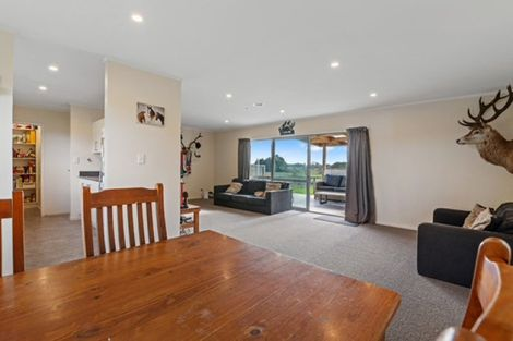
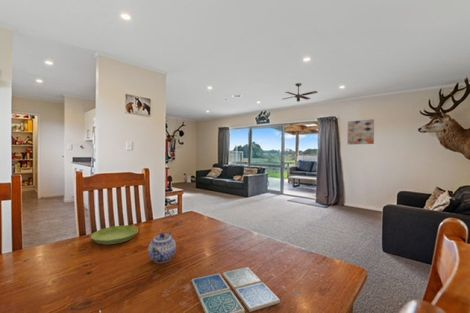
+ wall art [346,118,375,145]
+ ceiling fan [283,82,319,103]
+ teapot [147,231,177,264]
+ saucer [90,225,139,245]
+ drink coaster [191,266,281,313]
